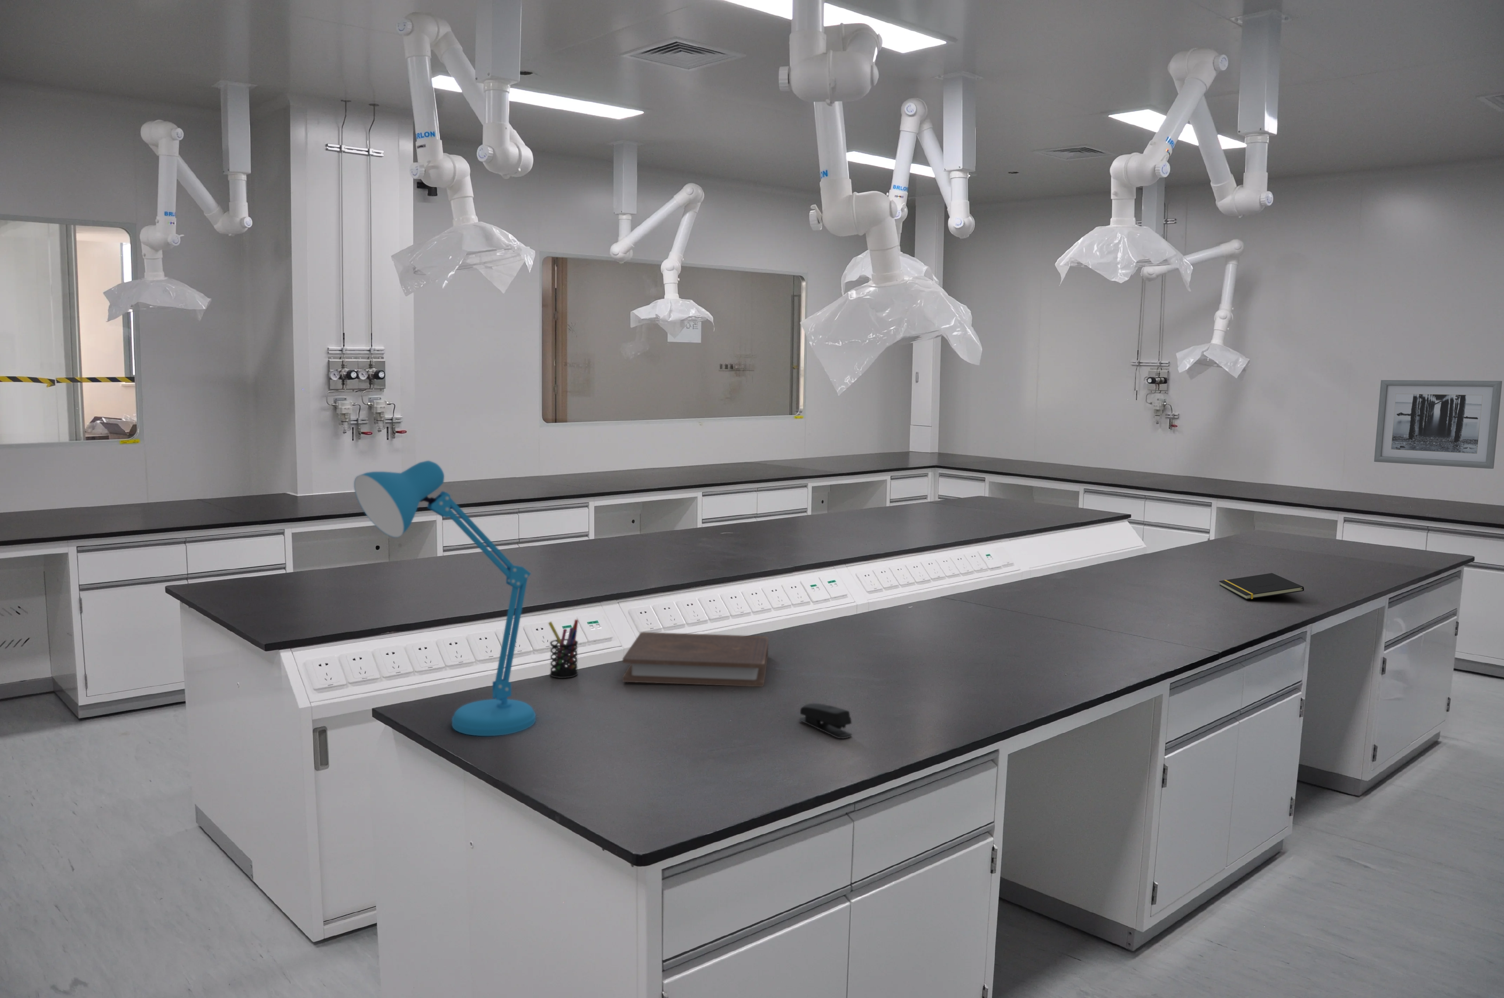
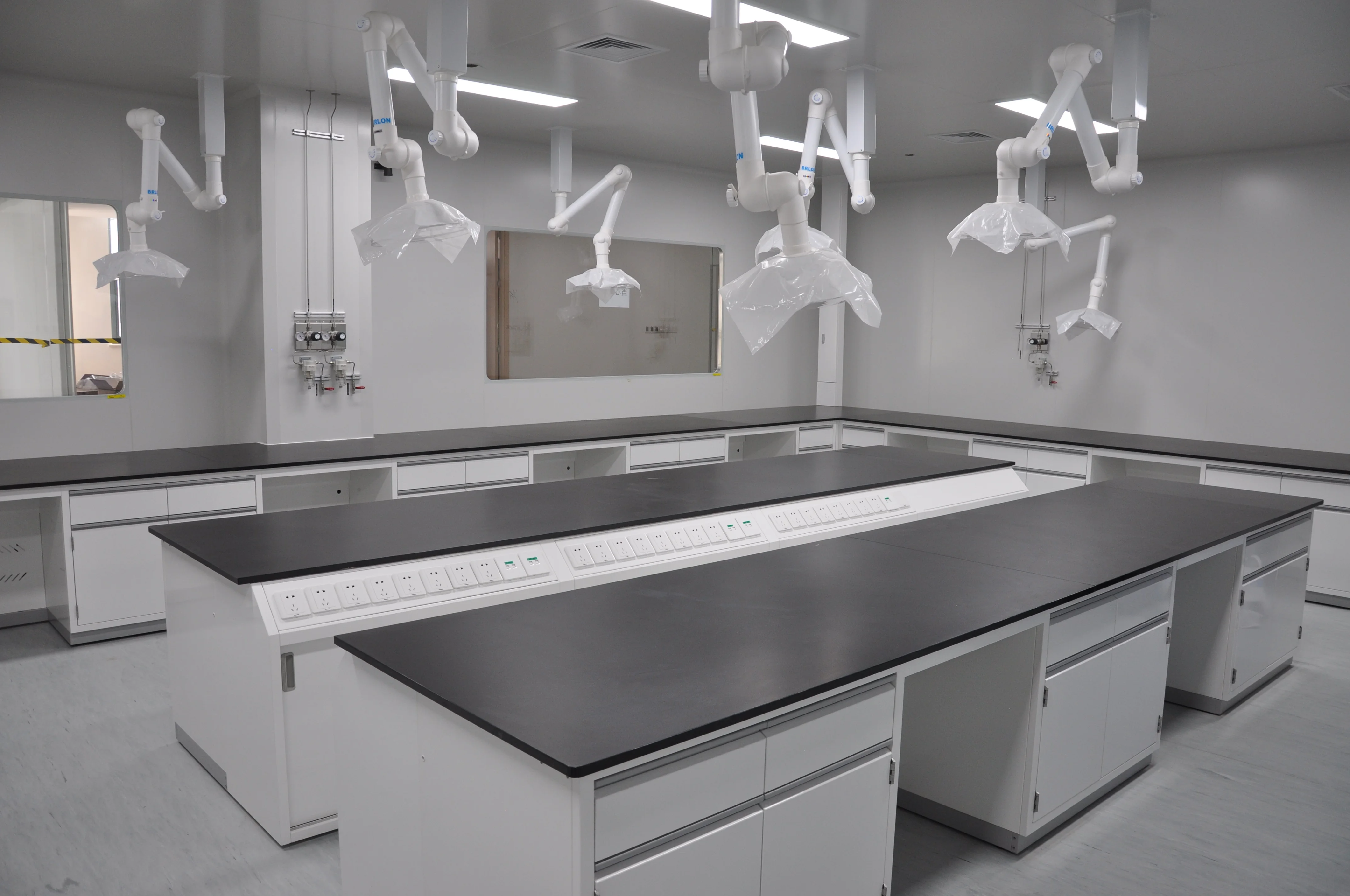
- wall art [1374,380,1503,469]
- book [622,632,769,687]
- pen holder [548,619,578,678]
- desk lamp [353,460,536,736]
- notepad [1219,573,1305,600]
- stapler [799,703,852,738]
